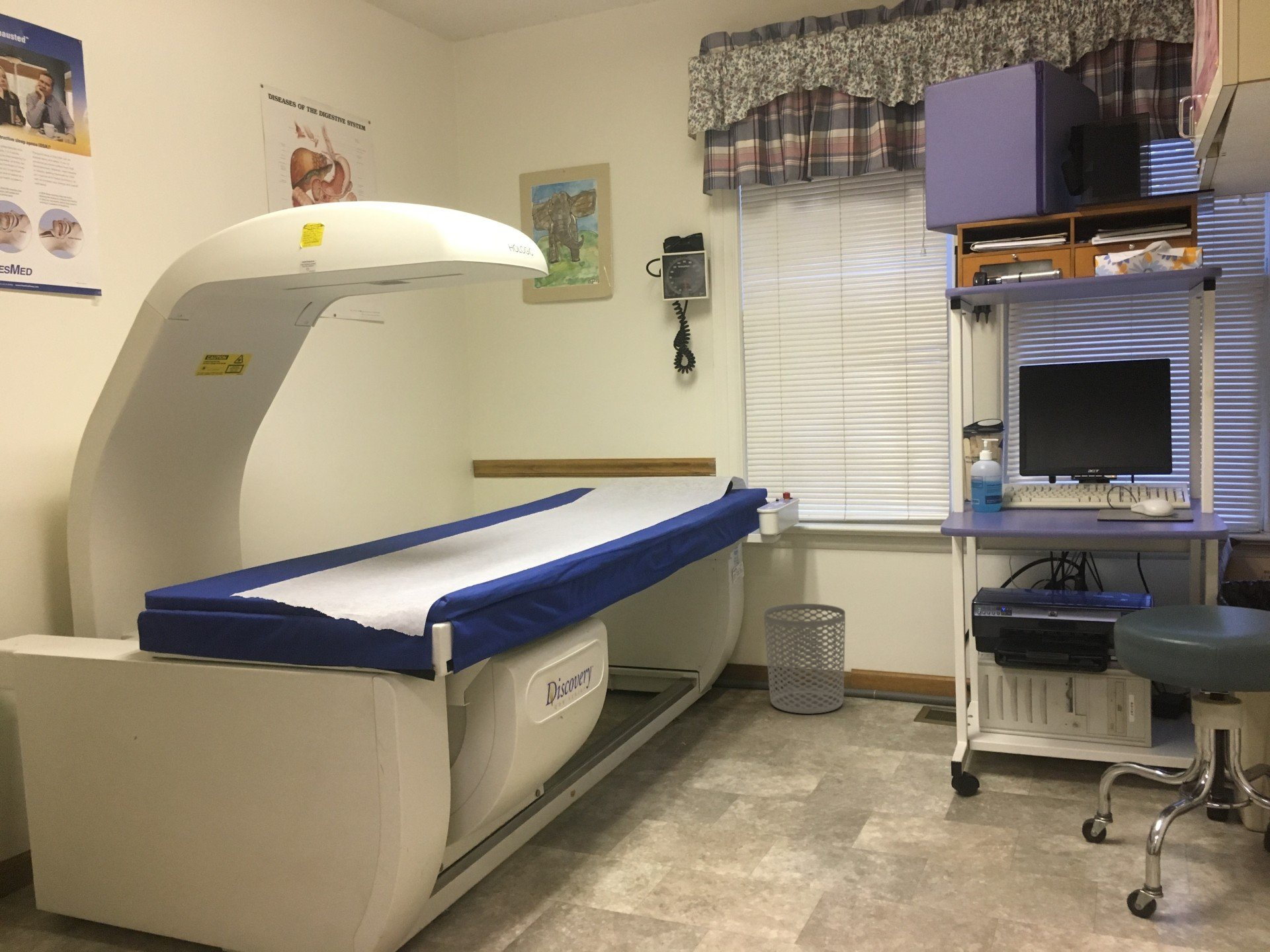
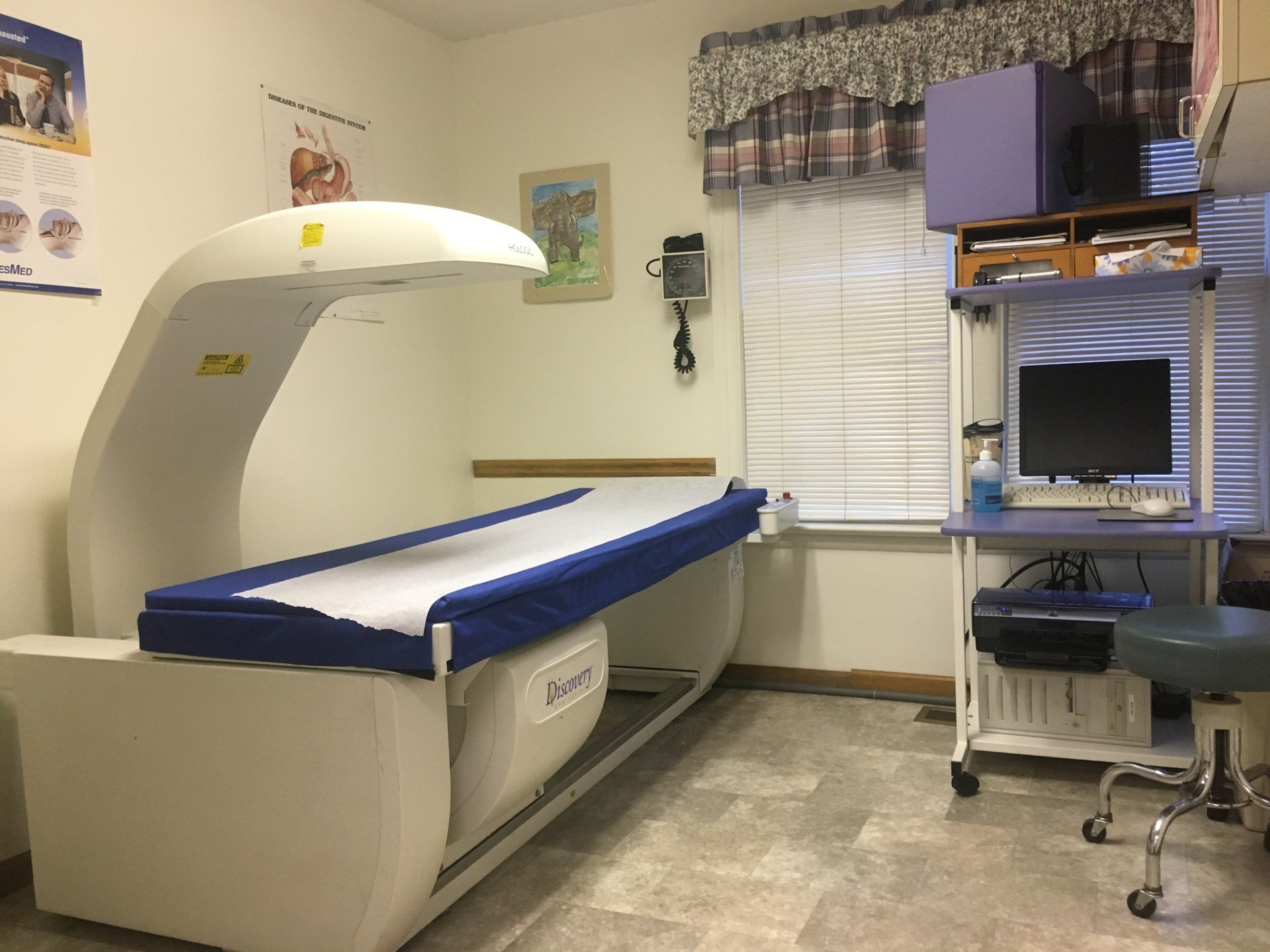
- waste bin [763,603,846,715]
